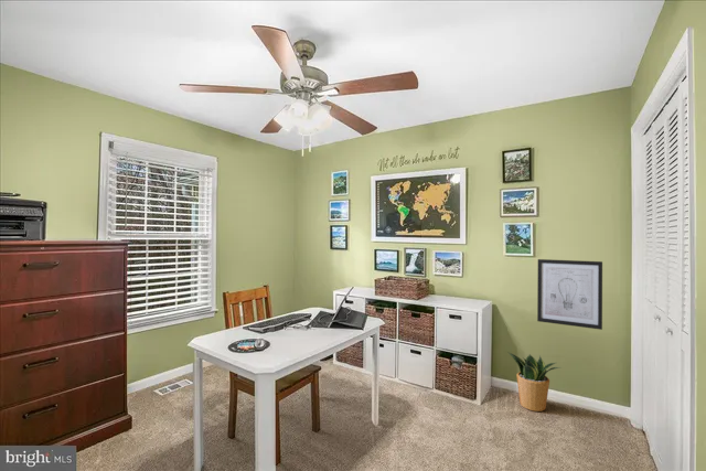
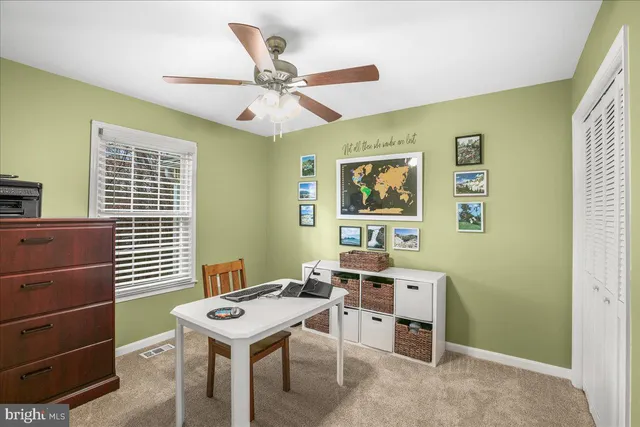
- potted plant [506,351,561,413]
- wall art [536,258,603,331]
